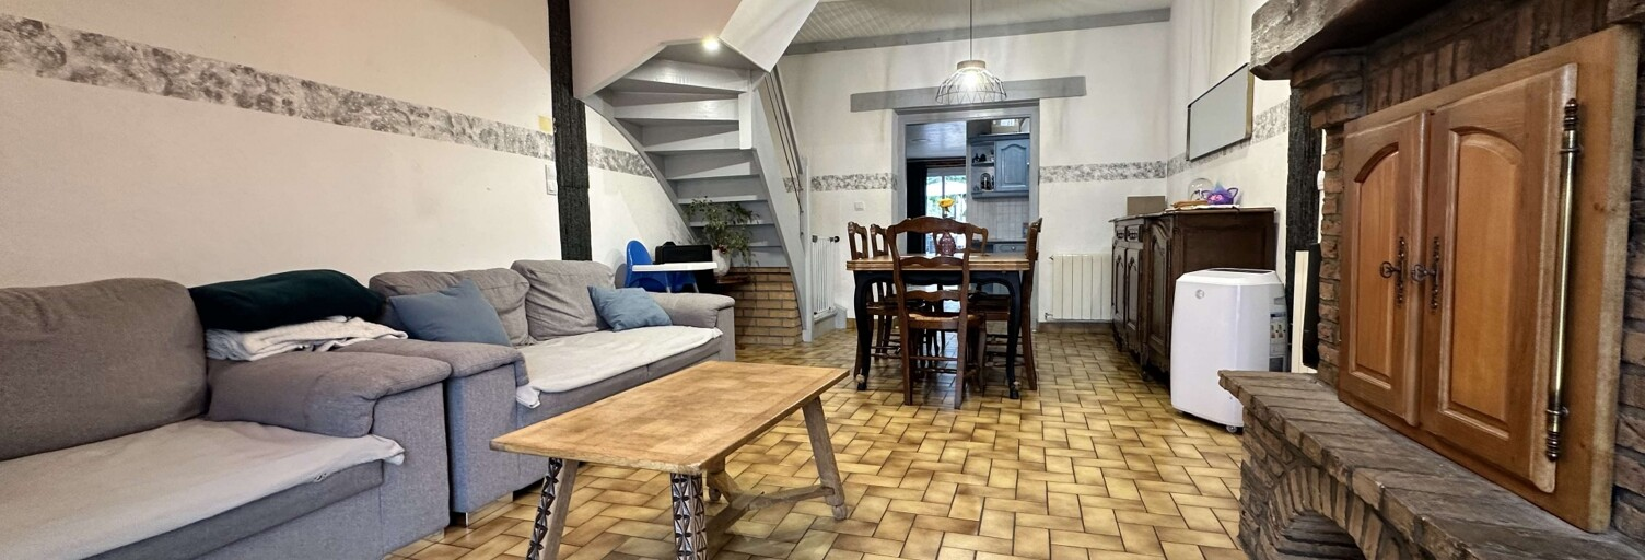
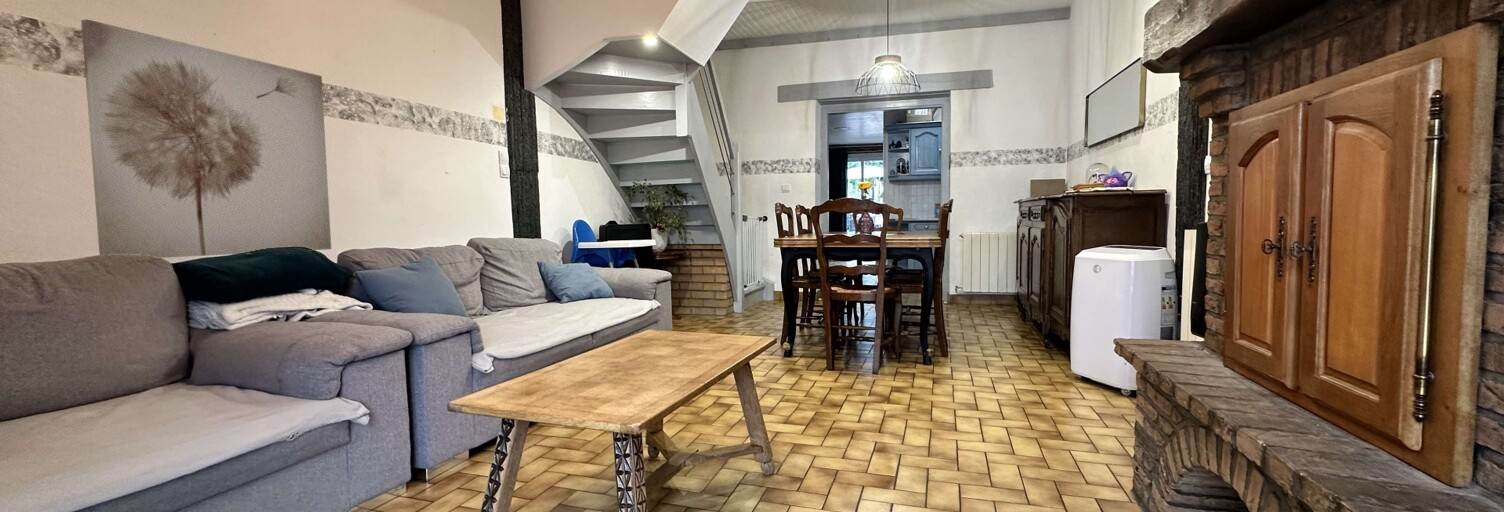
+ wall art [80,18,332,259]
